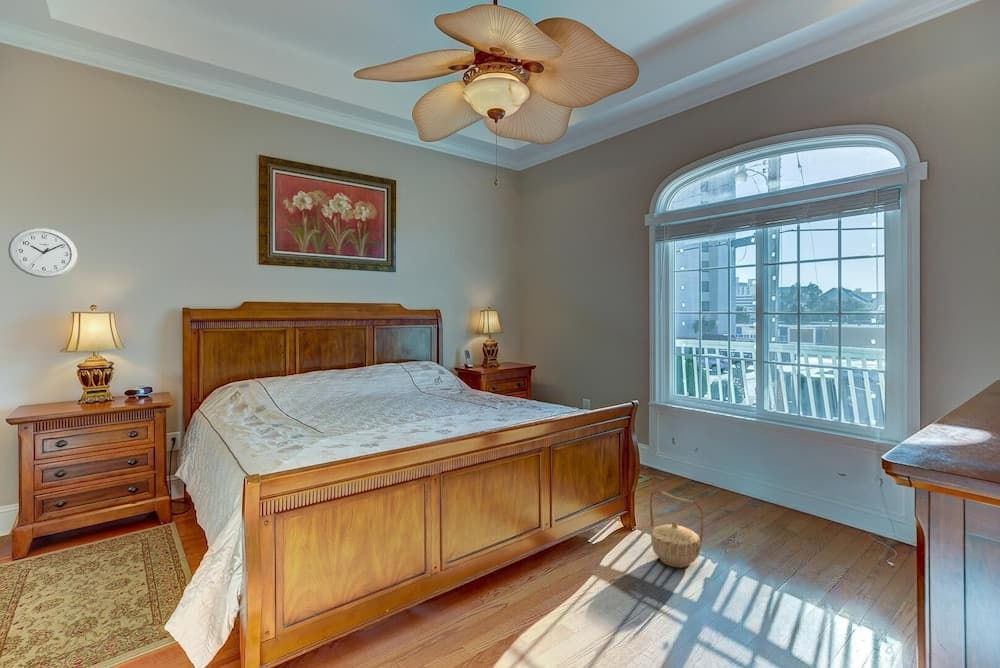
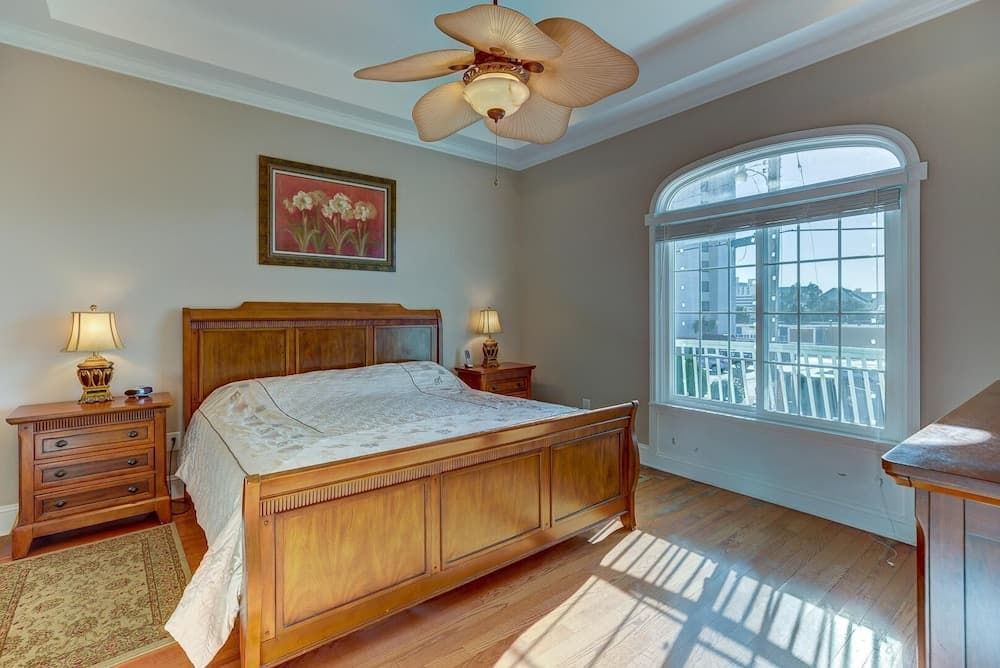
- basket [649,489,704,569]
- wall clock [7,227,78,279]
